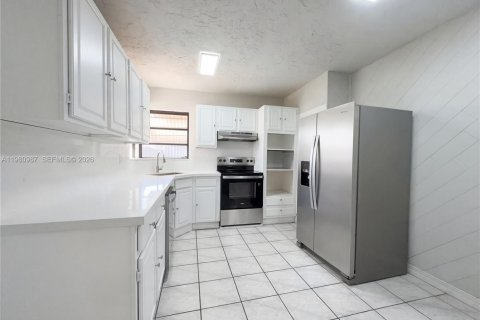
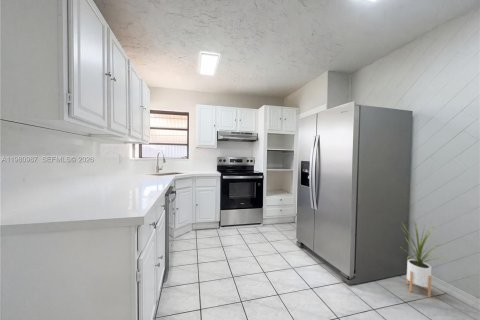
+ house plant [400,218,448,298]
